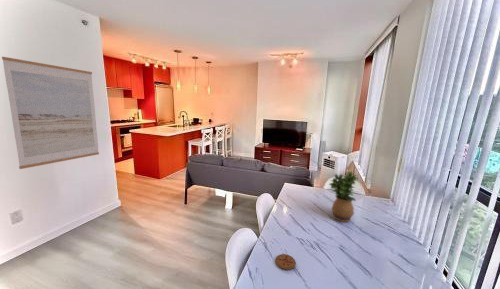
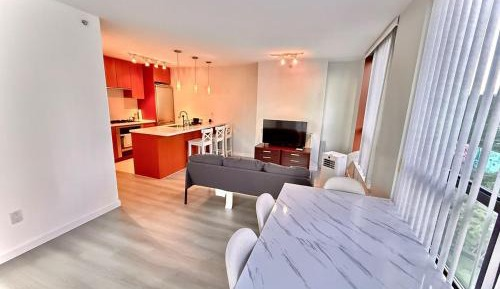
- wall art [1,56,100,170]
- potted plant [328,170,358,223]
- coaster [274,253,297,271]
